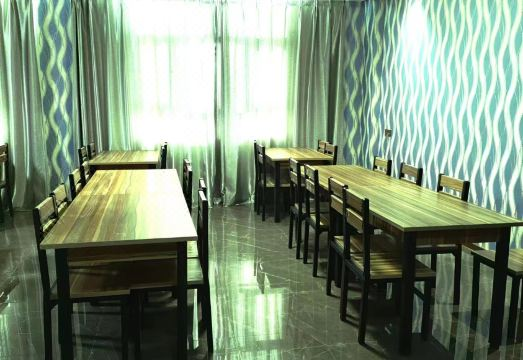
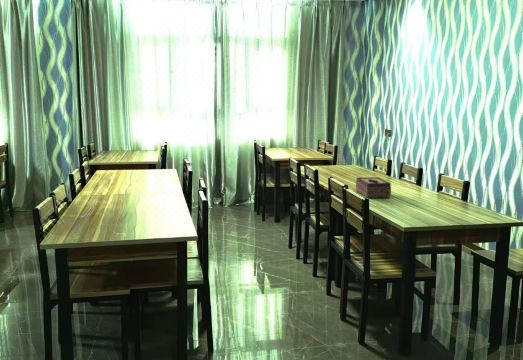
+ tissue box [355,176,392,199]
